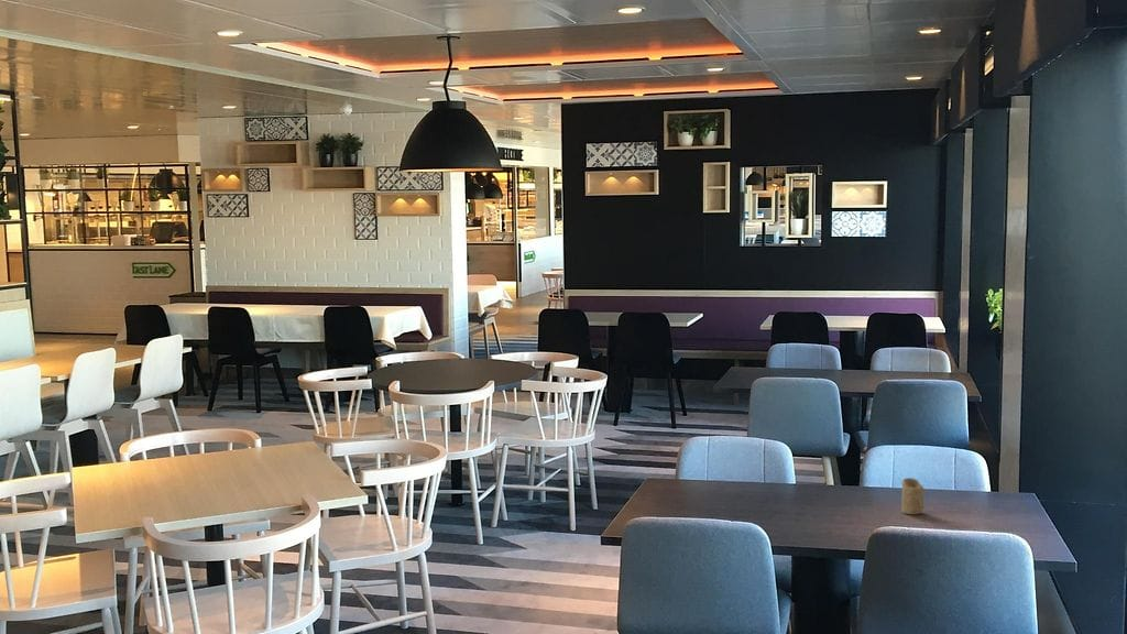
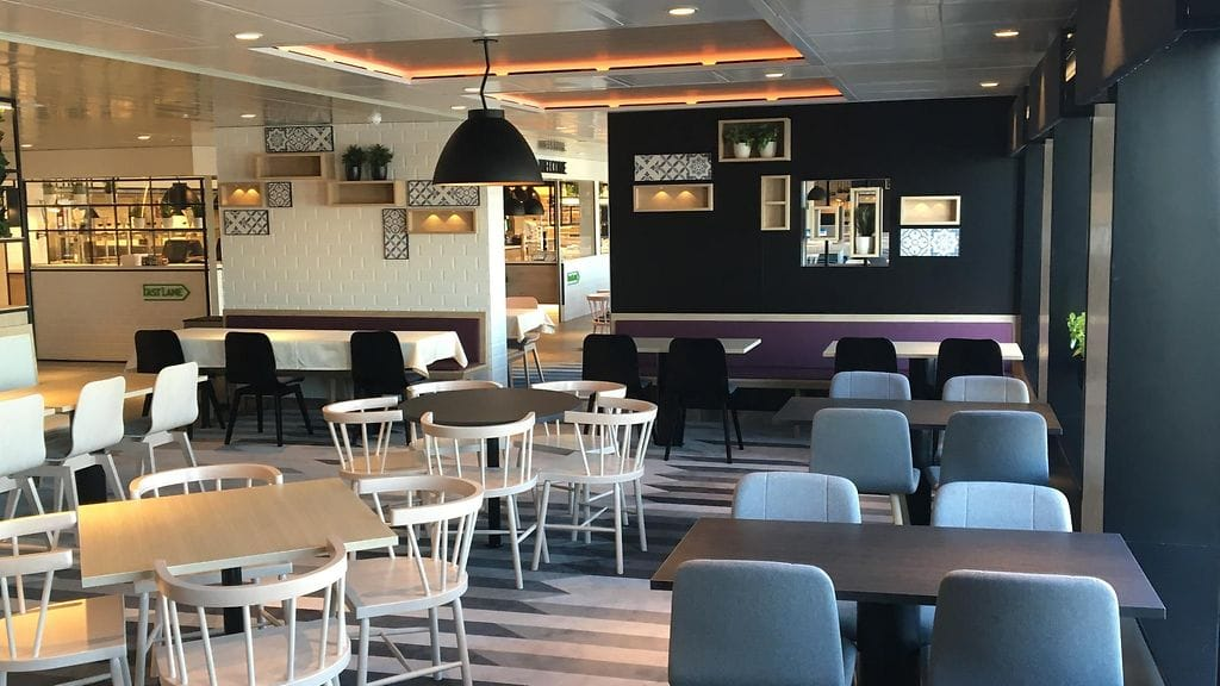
- candle [900,477,926,515]
